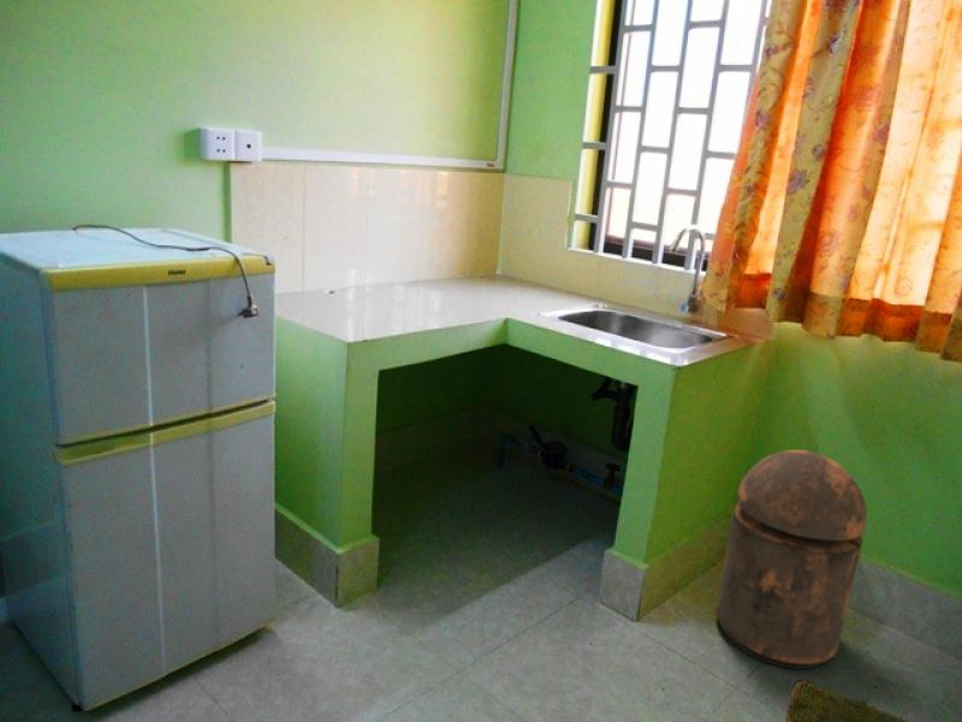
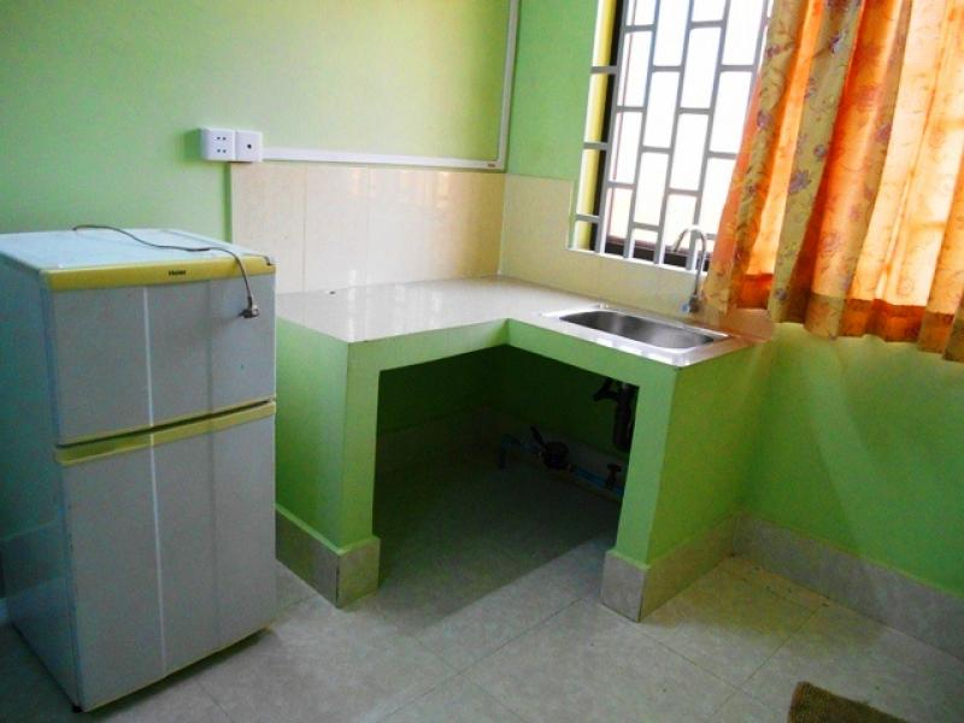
- trash can [715,449,868,670]
